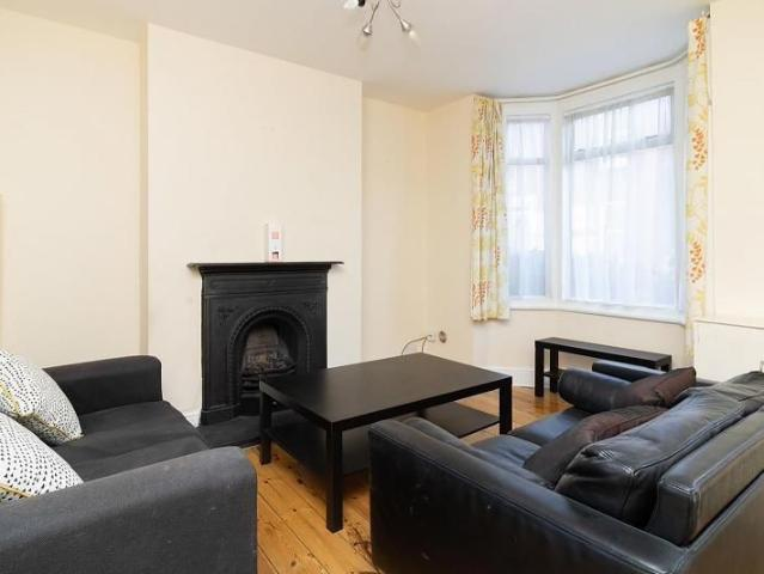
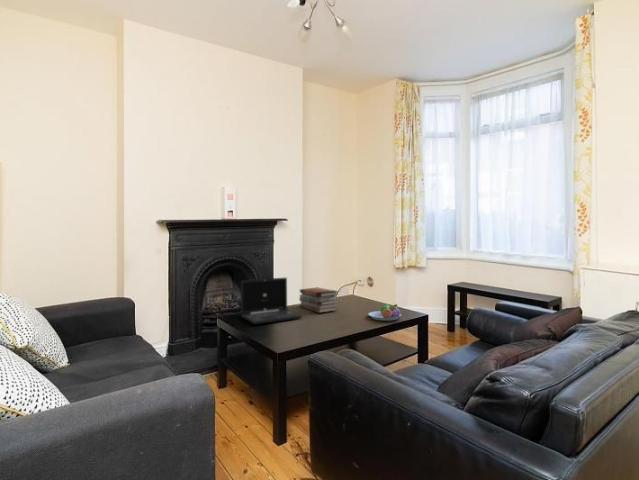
+ book stack [298,287,340,314]
+ laptop [240,277,303,325]
+ fruit bowl [367,303,402,322]
